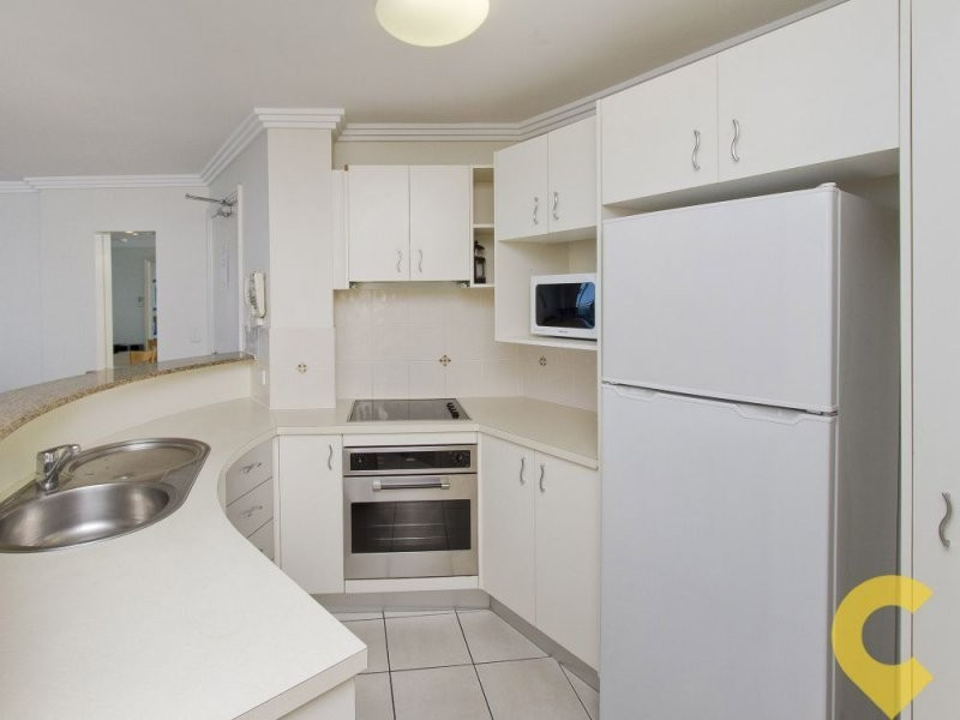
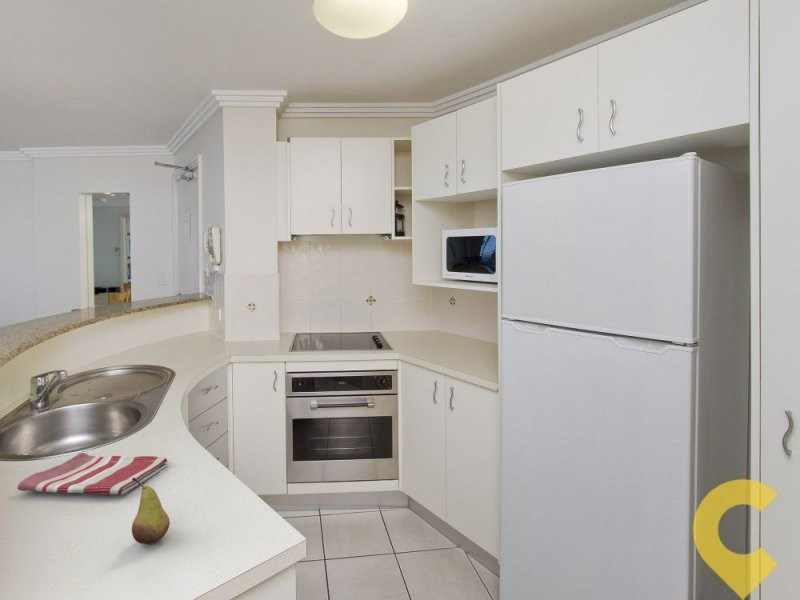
+ fruit [131,478,171,545]
+ dish towel [16,452,169,496]
